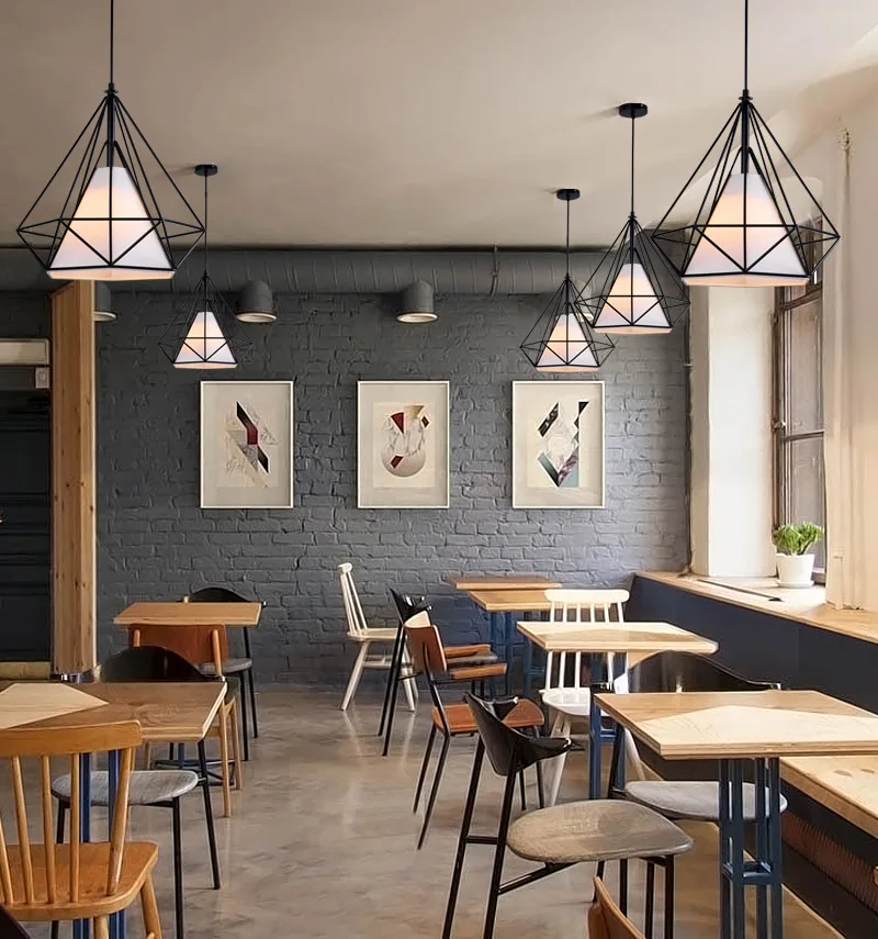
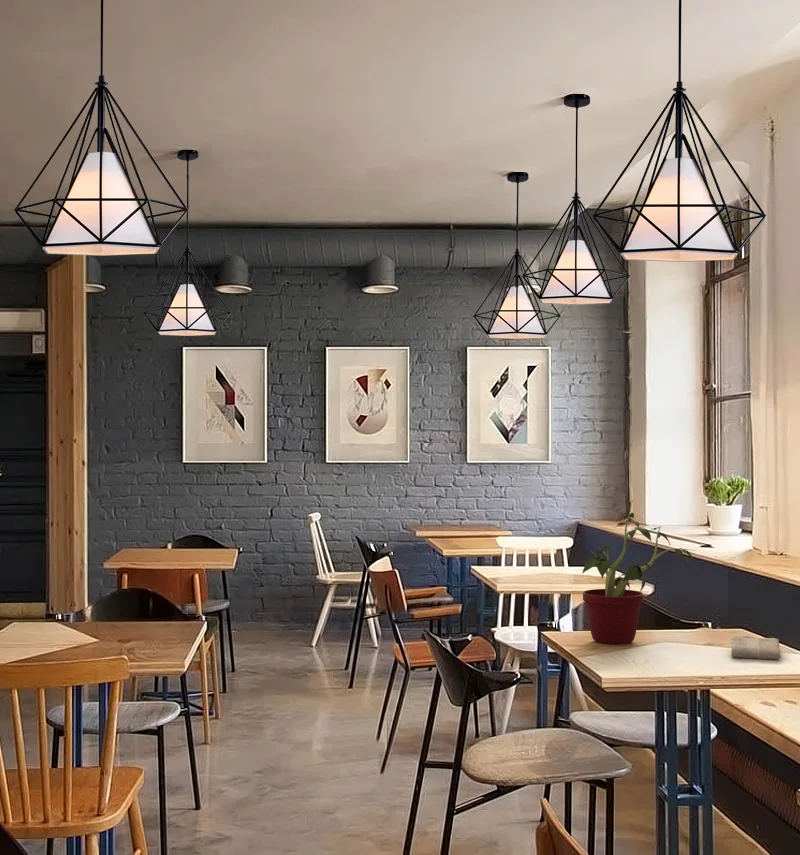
+ potted plant [582,512,696,646]
+ washcloth [730,635,782,660]
